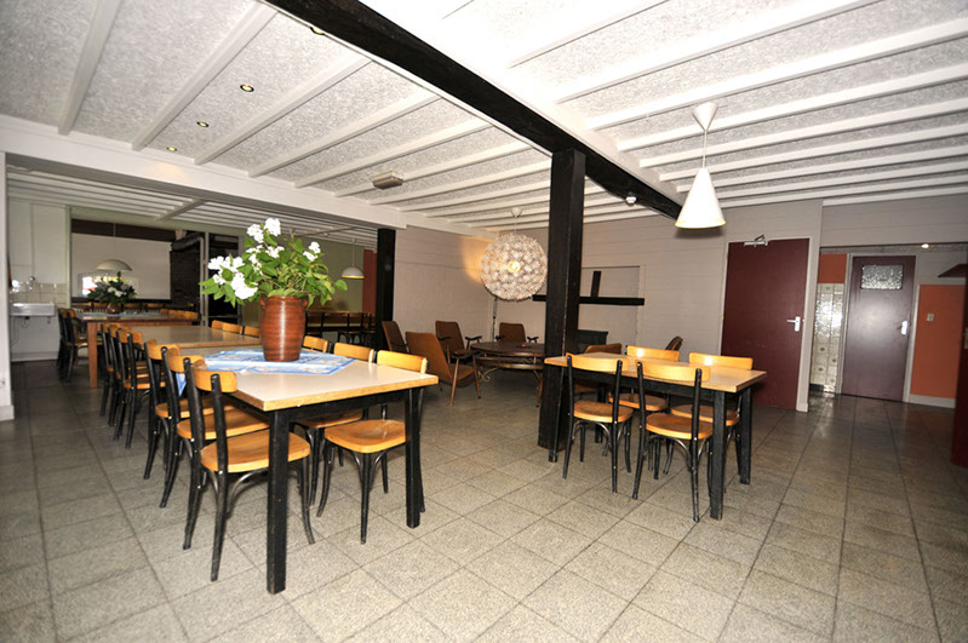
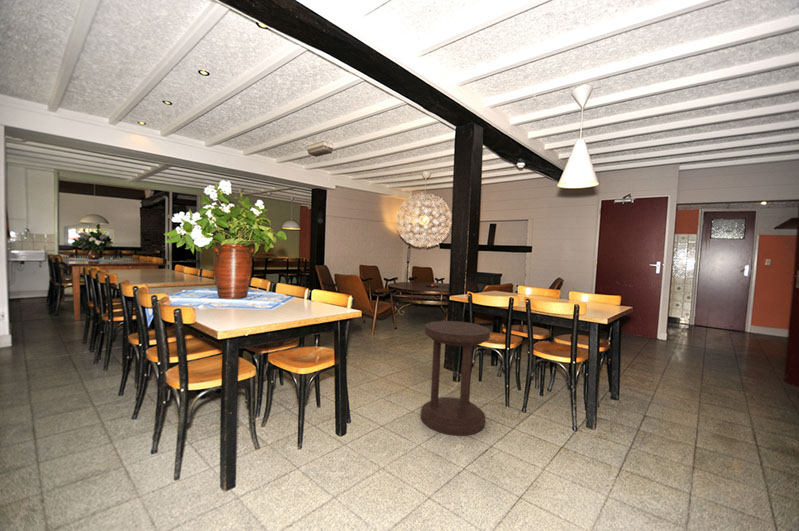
+ side table [420,320,491,437]
